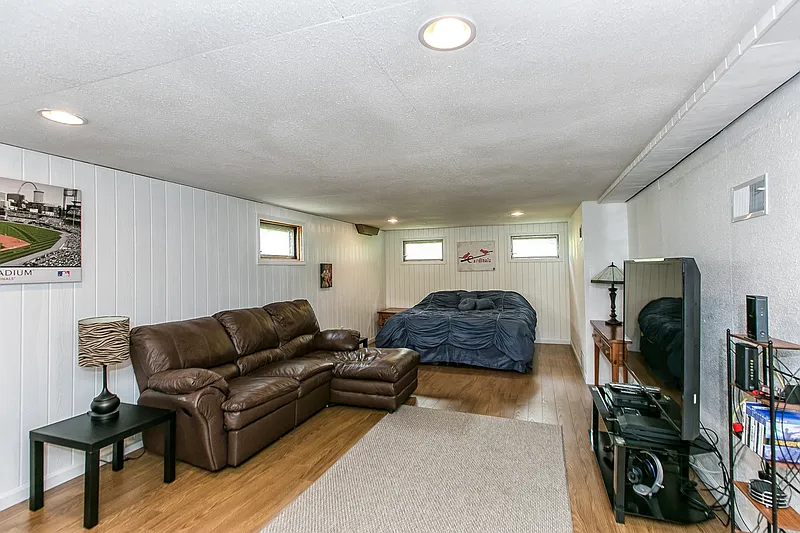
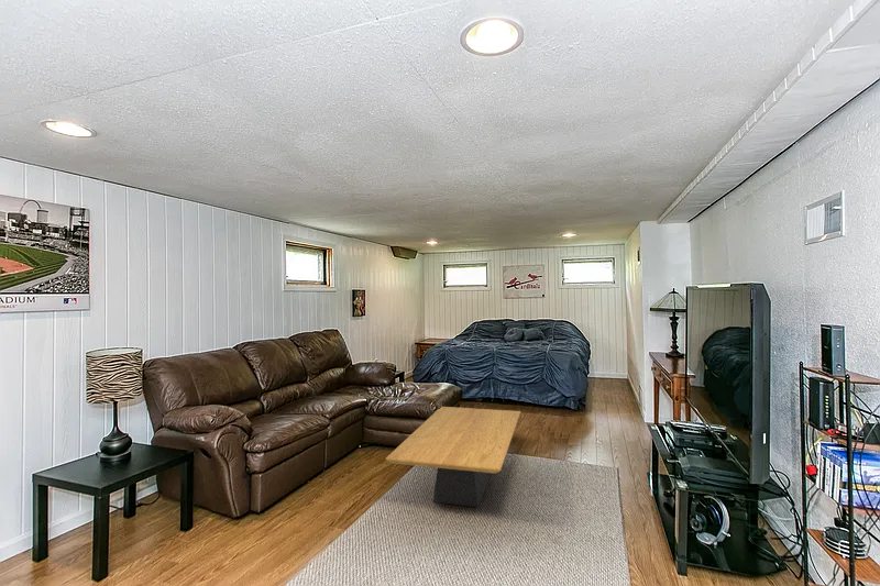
+ coffee table [385,406,521,508]
